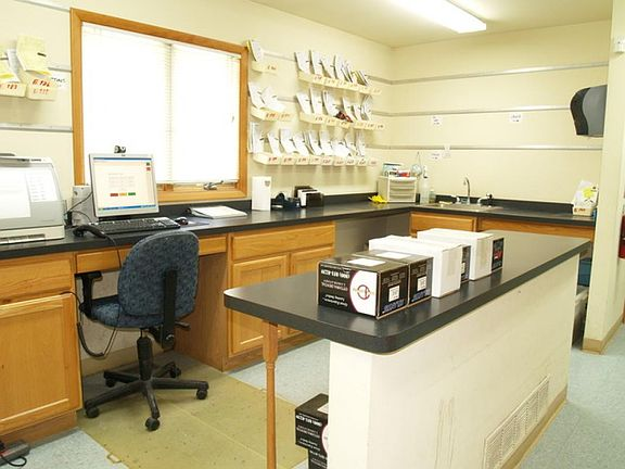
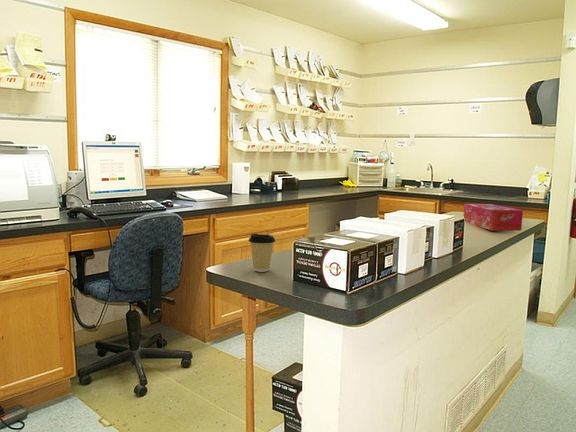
+ tissue box [463,203,524,232]
+ coffee cup [248,233,276,273]
